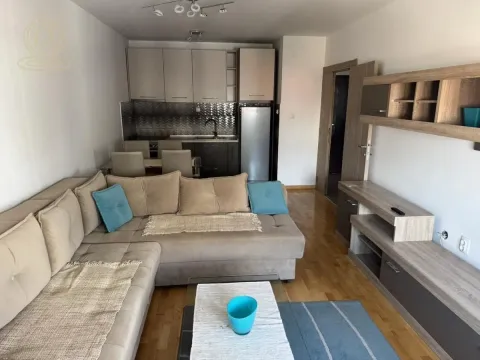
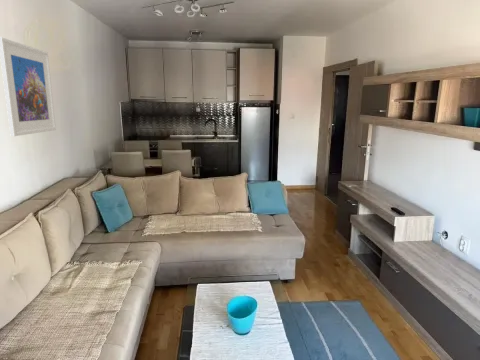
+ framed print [0,36,57,137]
